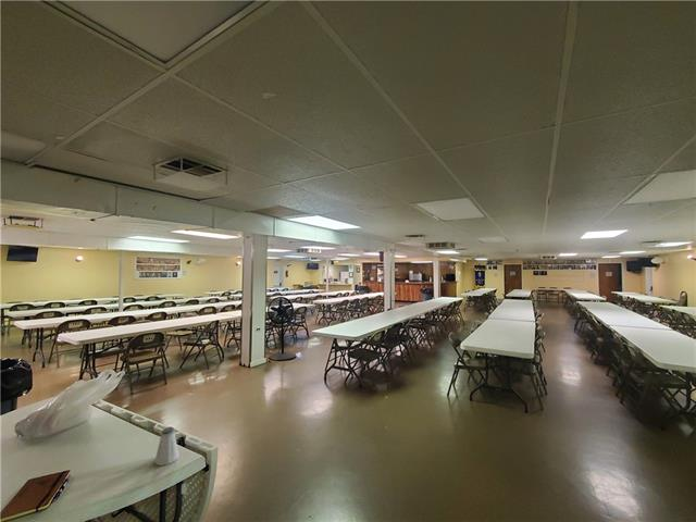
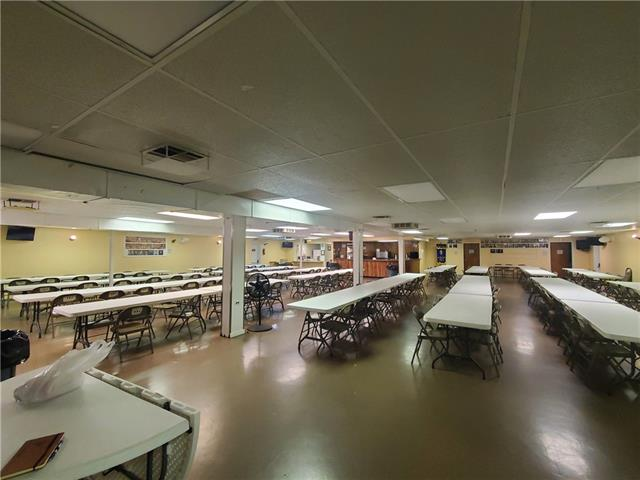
- saltshaker [153,426,179,467]
